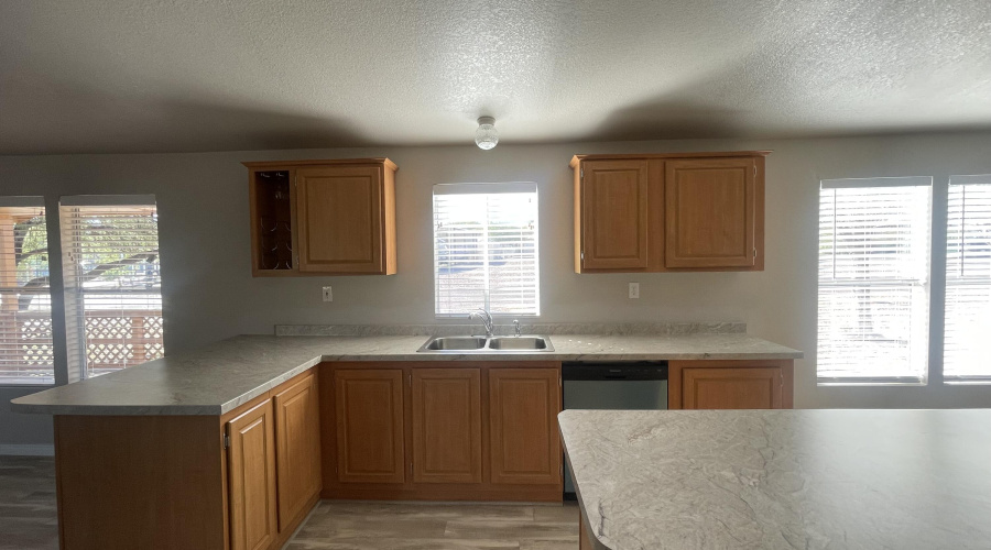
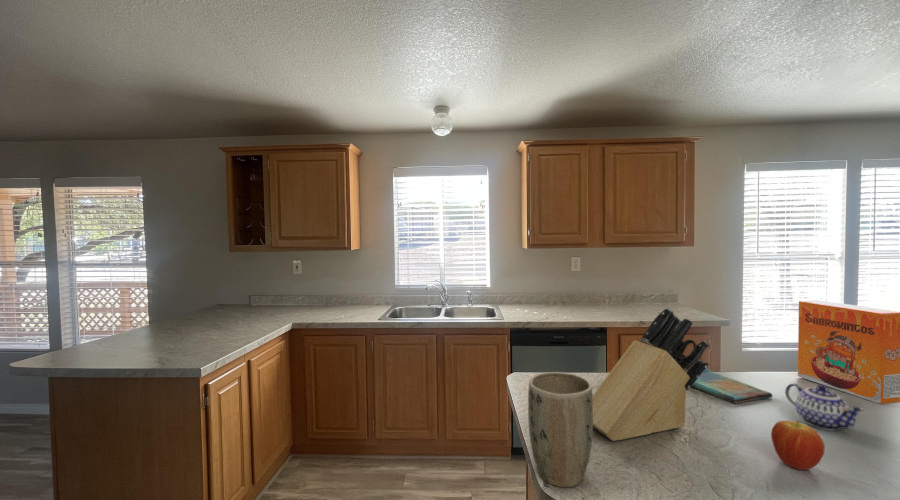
+ cereal box [797,299,900,405]
+ knife block [593,307,710,442]
+ teapot [784,383,865,431]
+ plant pot [527,371,594,488]
+ dish towel [691,368,774,404]
+ fruit [770,419,825,471]
